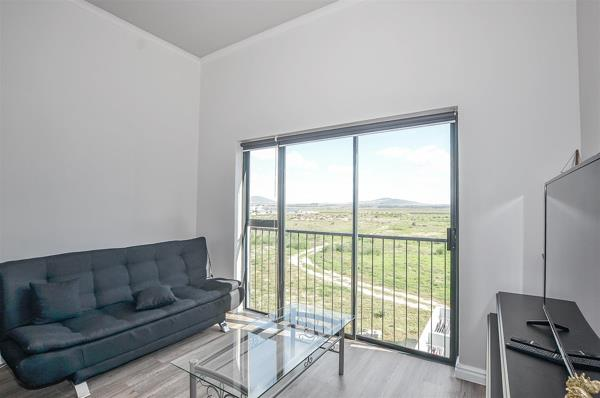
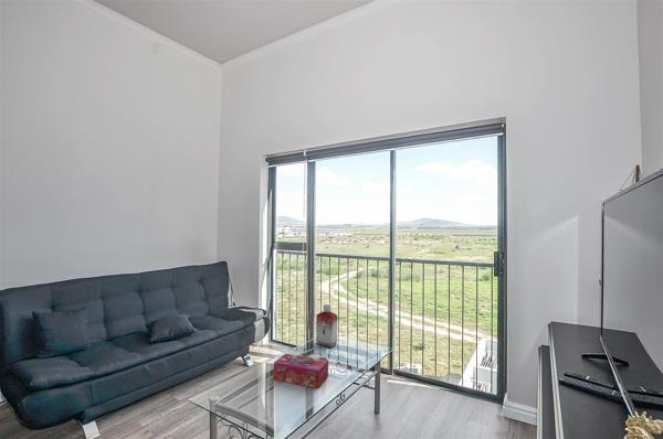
+ bottle [315,303,338,349]
+ tissue box [272,352,329,389]
